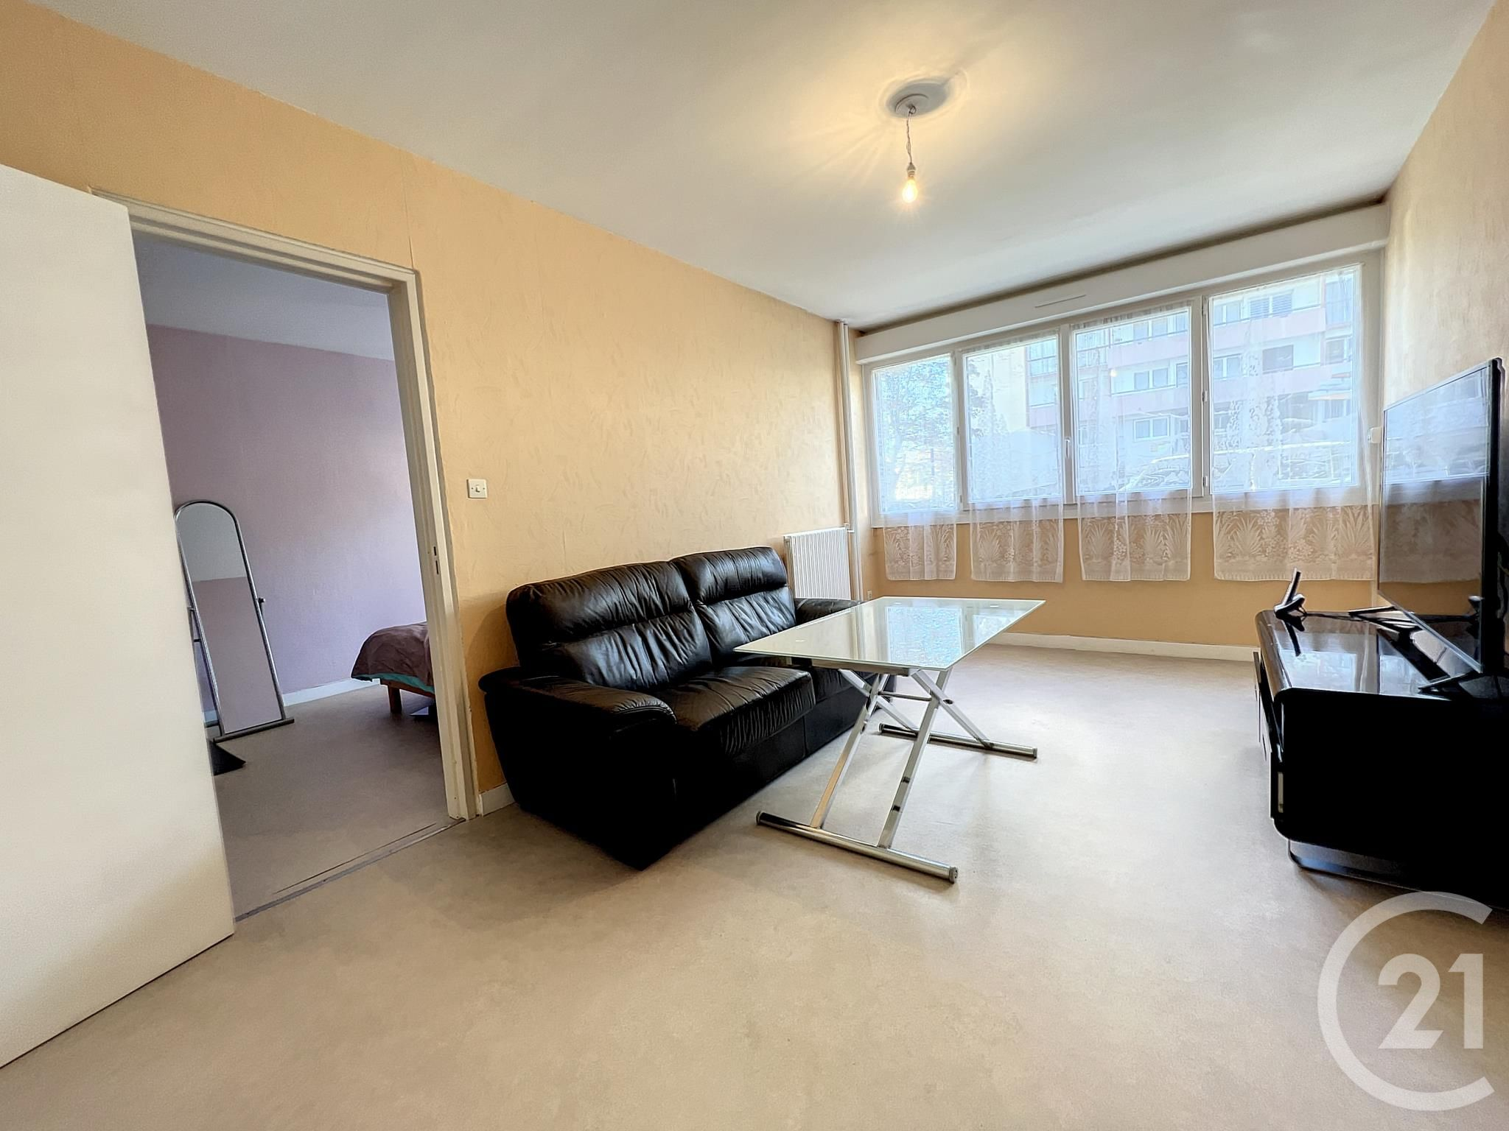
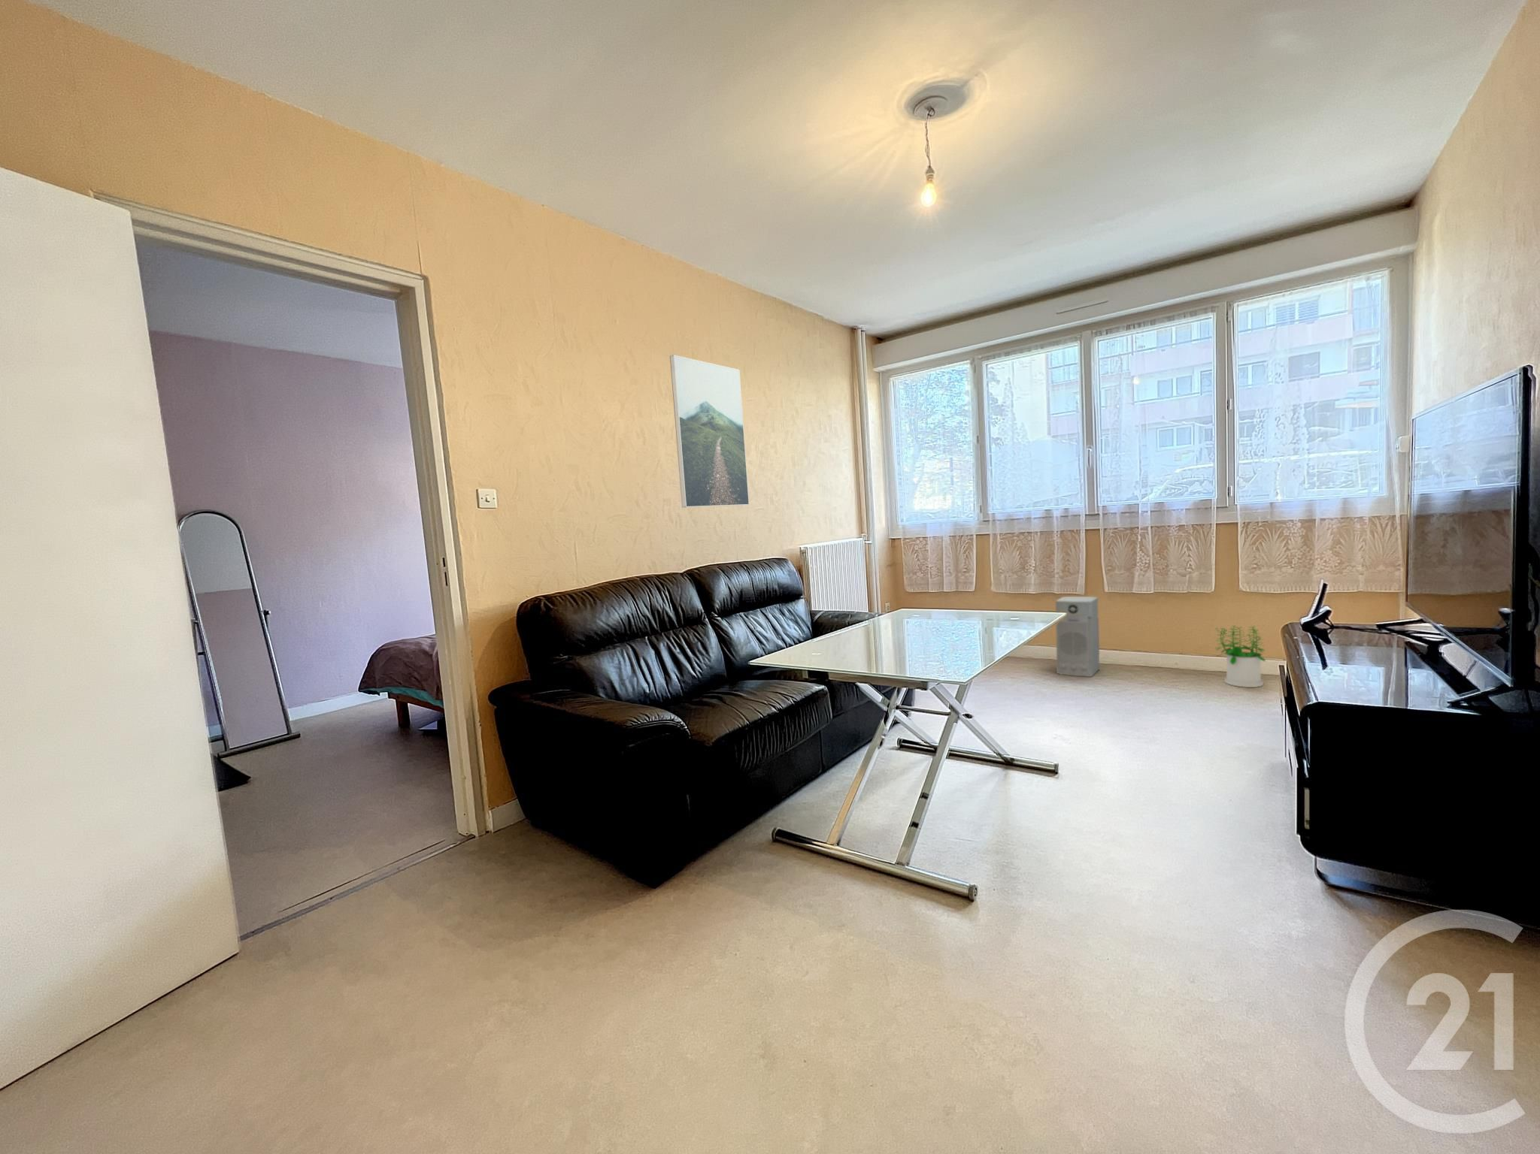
+ air purifier [1055,595,1100,678]
+ potted plant [1213,624,1266,689]
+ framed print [669,354,749,508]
